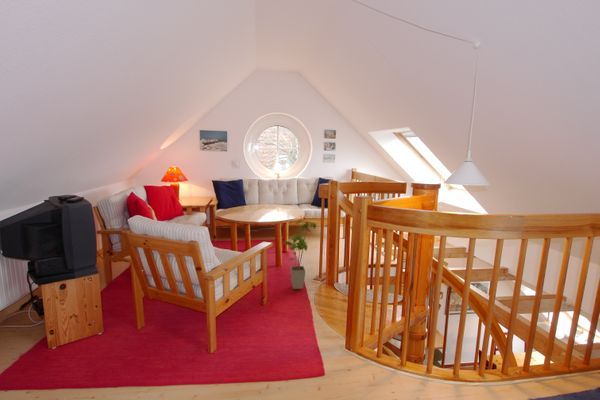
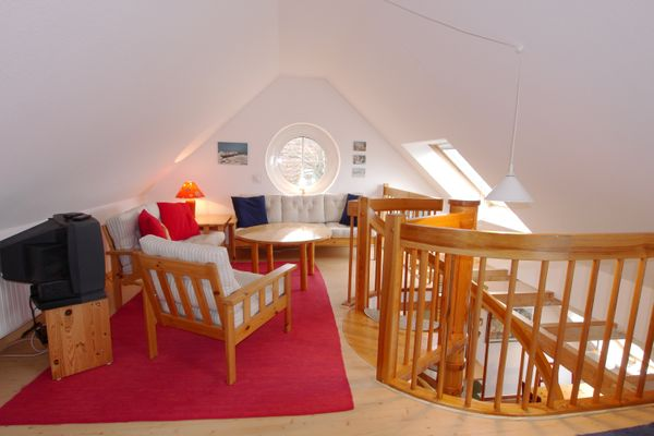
- house plant [282,220,317,290]
